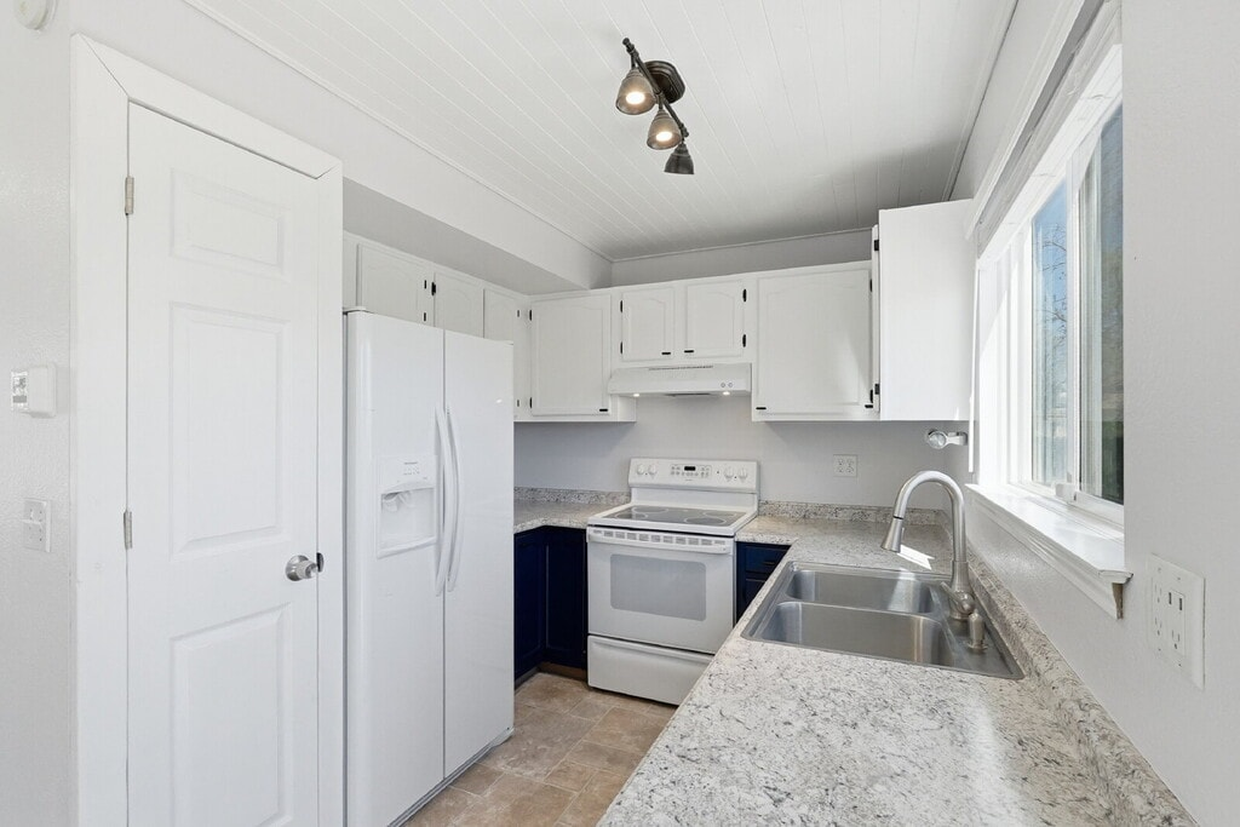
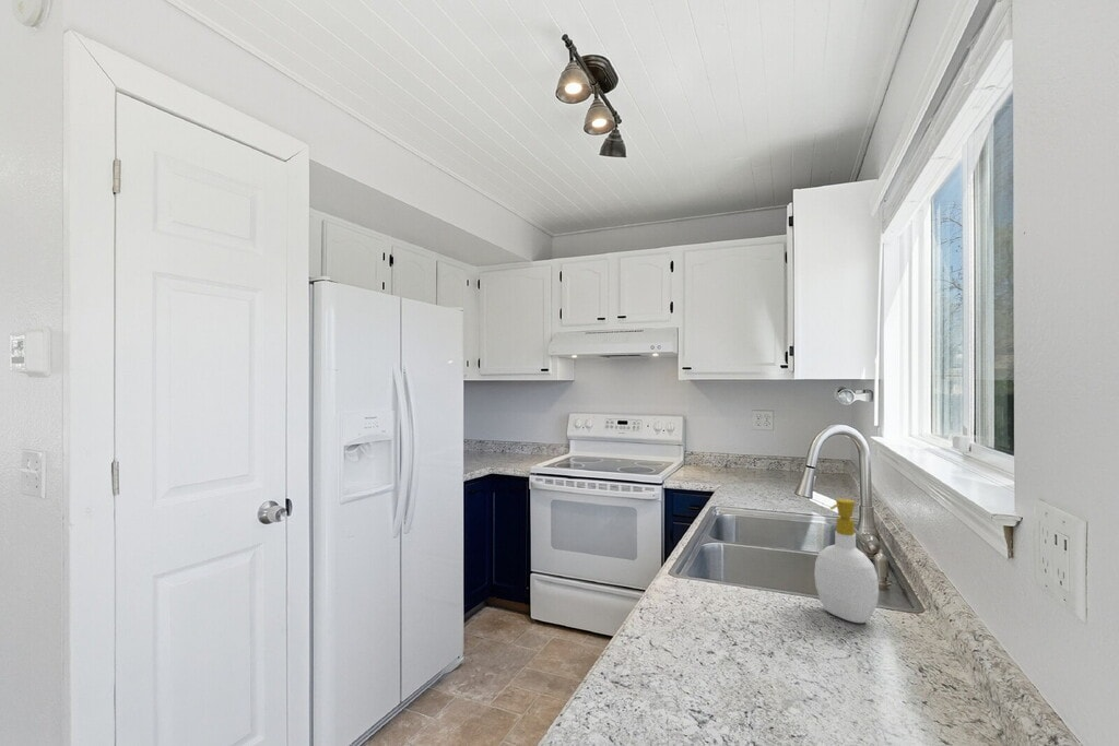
+ soap bottle [813,498,880,624]
